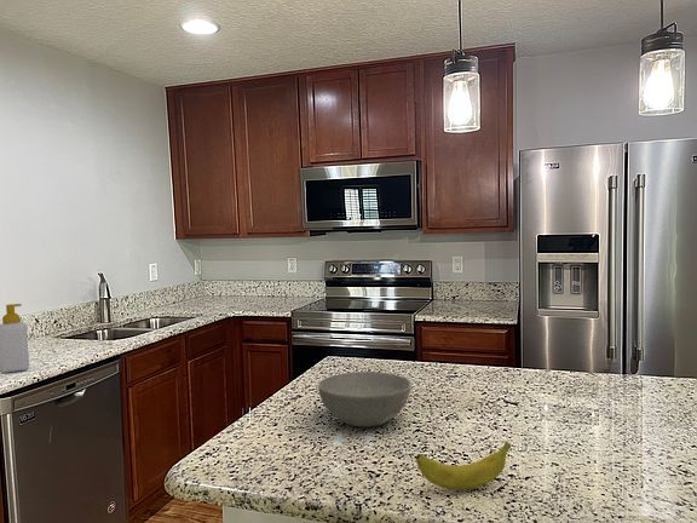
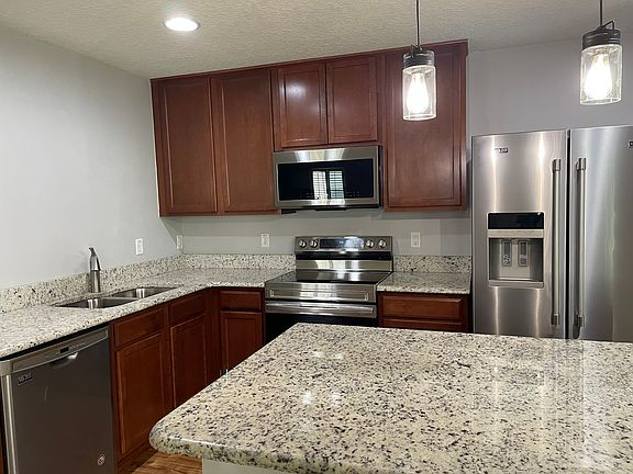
- bowl [317,370,413,427]
- soap bottle [0,303,30,374]
- banana [415,439,512,492]
